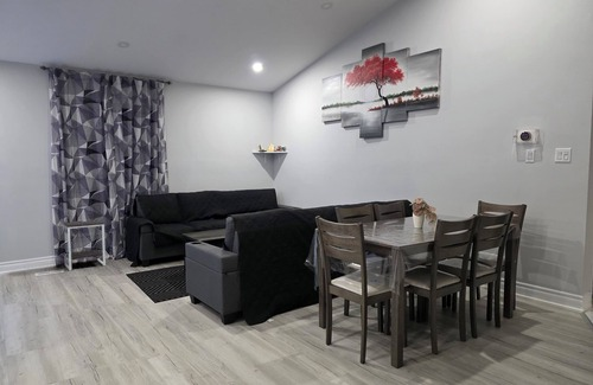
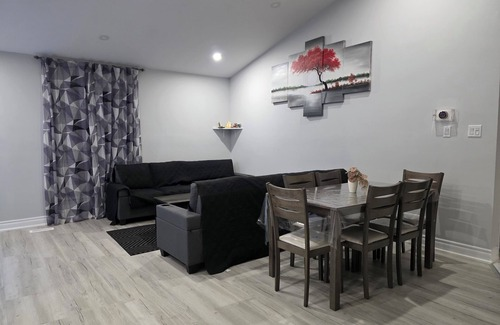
- side table [63,219,107,271]
